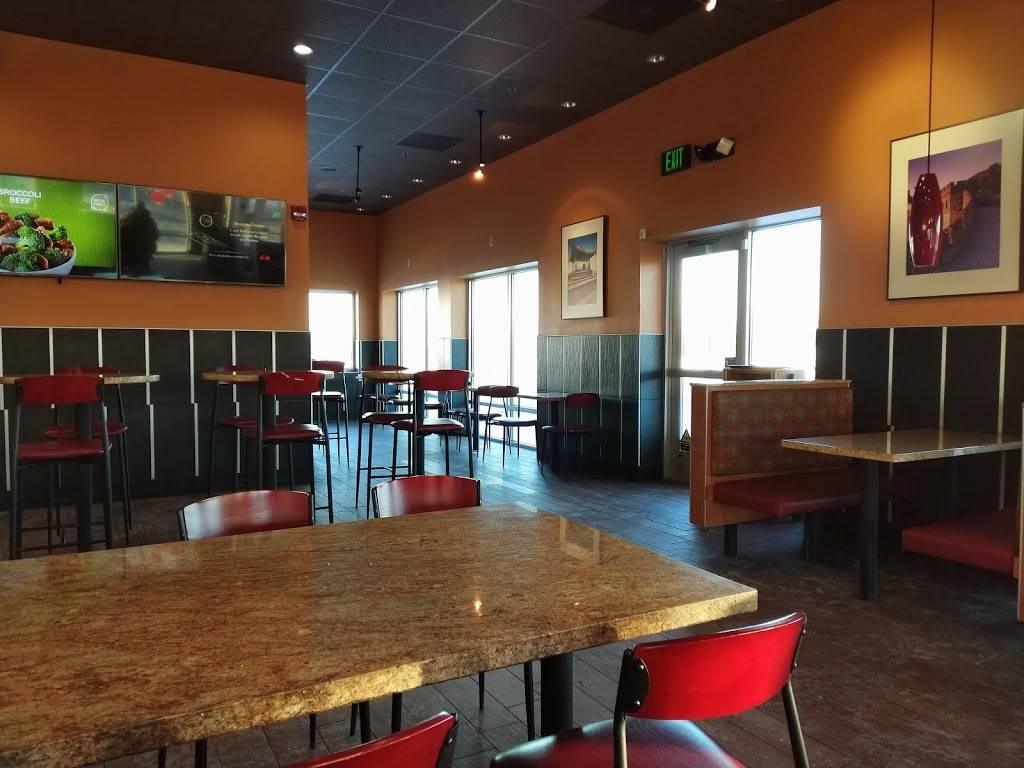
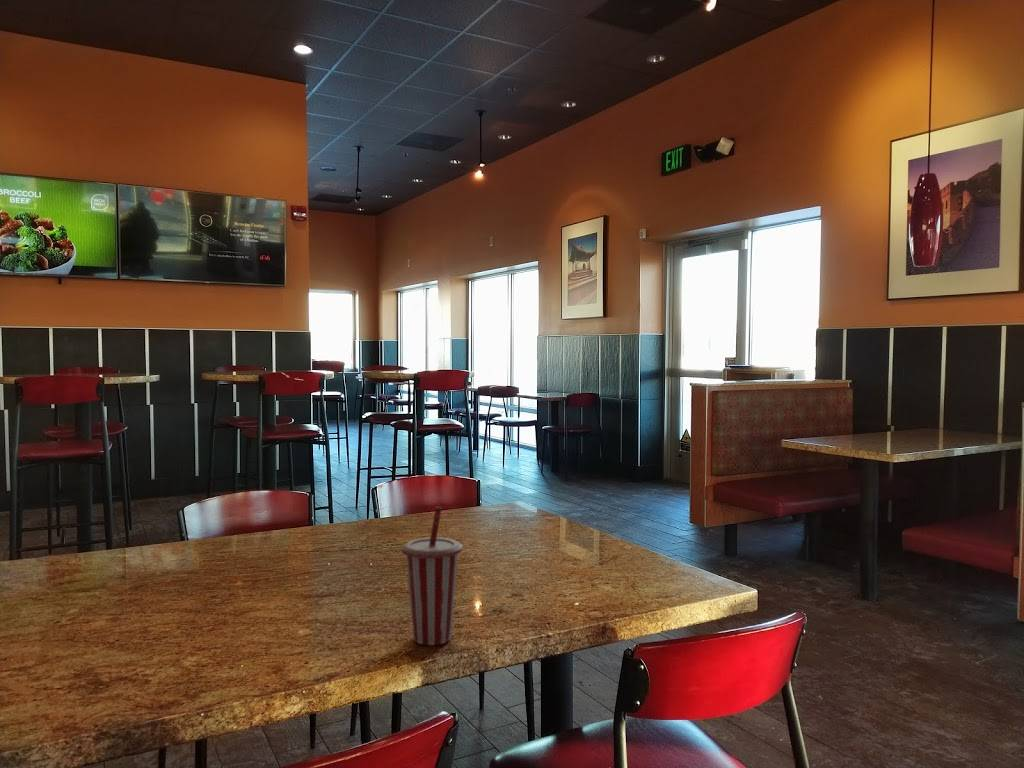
+ cup with straw [401,505,463,646]
